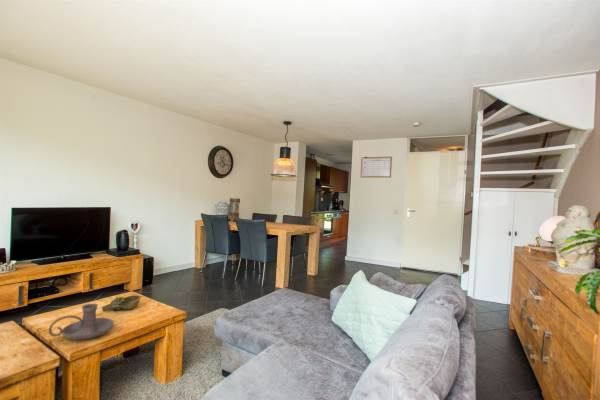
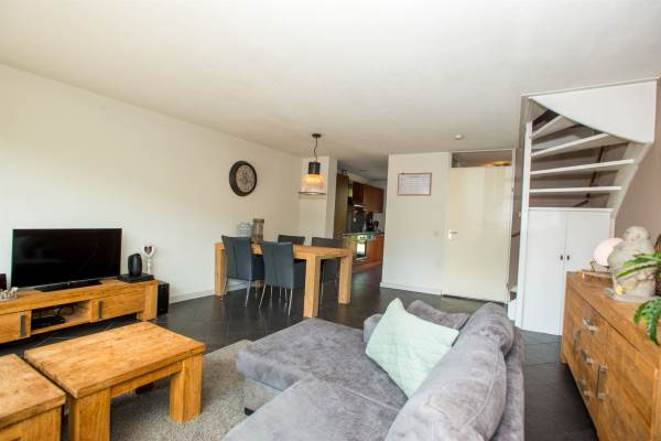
- candle holder [48,303,115,341]
- decorative bowl [101,294,142,312]
